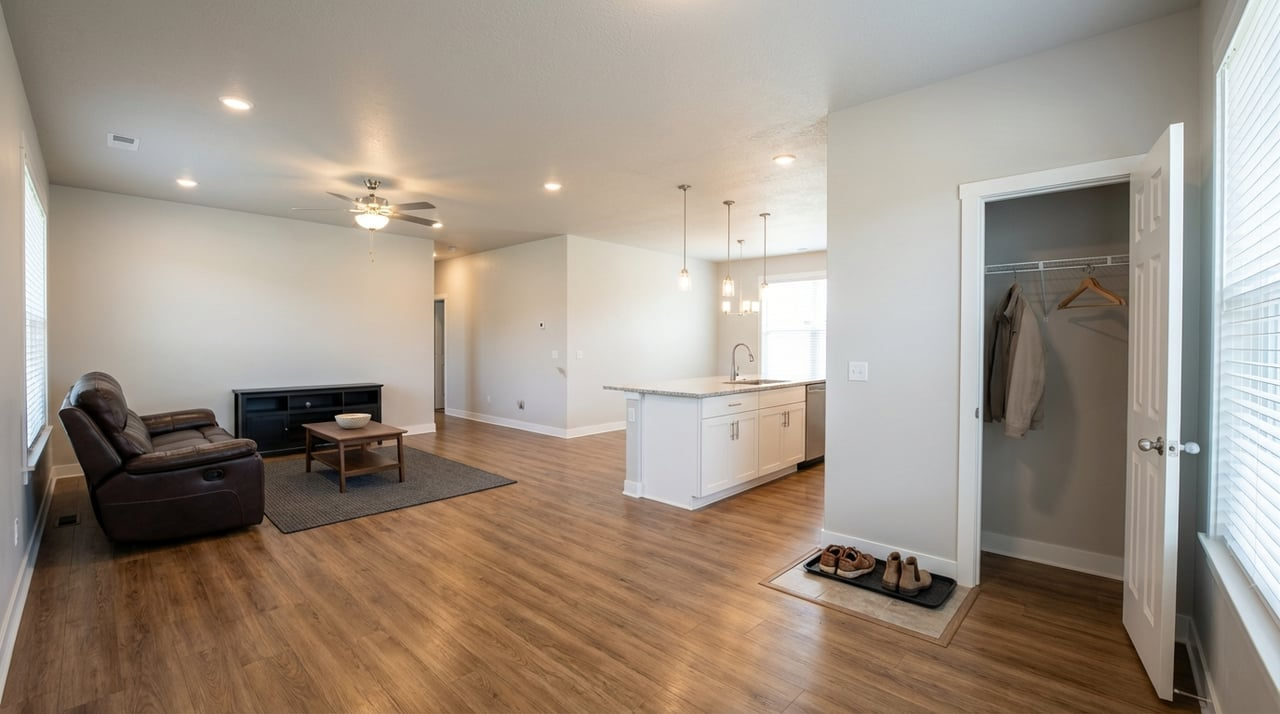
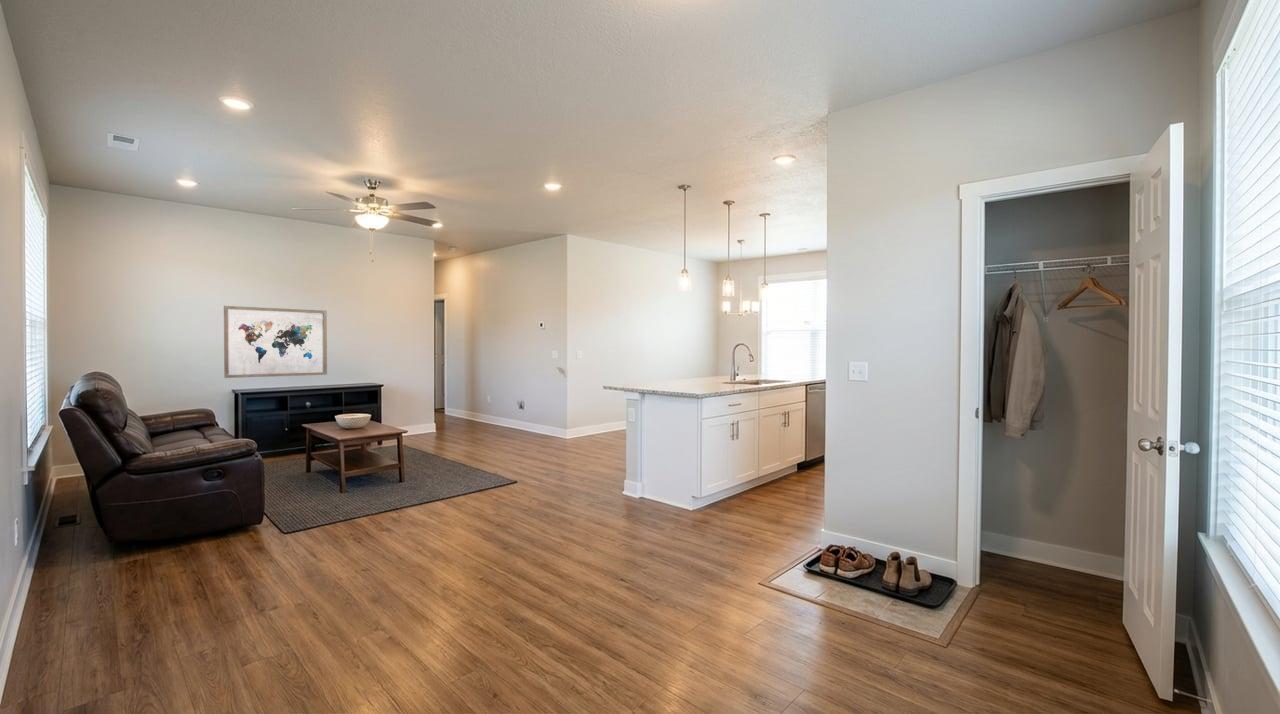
+ wall art [223,305,328,379]
